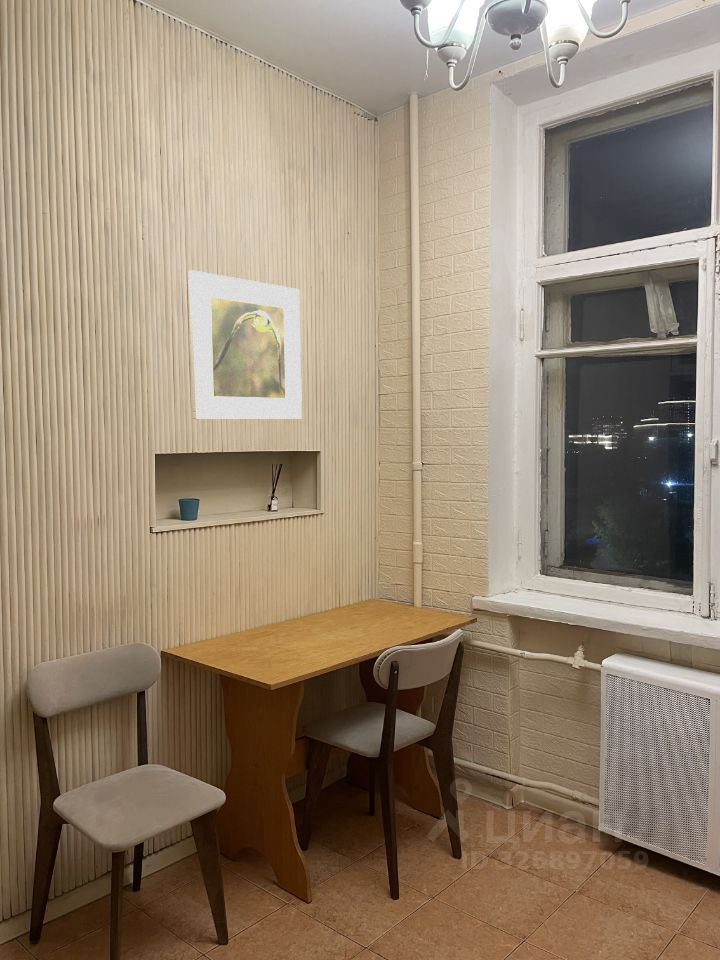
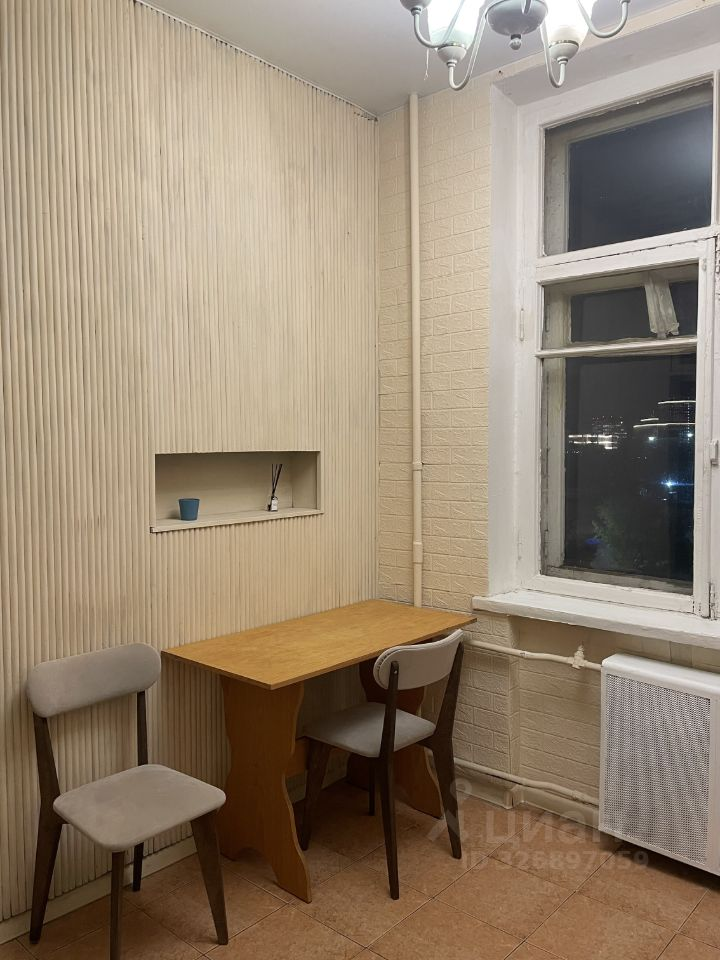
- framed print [187,269,303,420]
